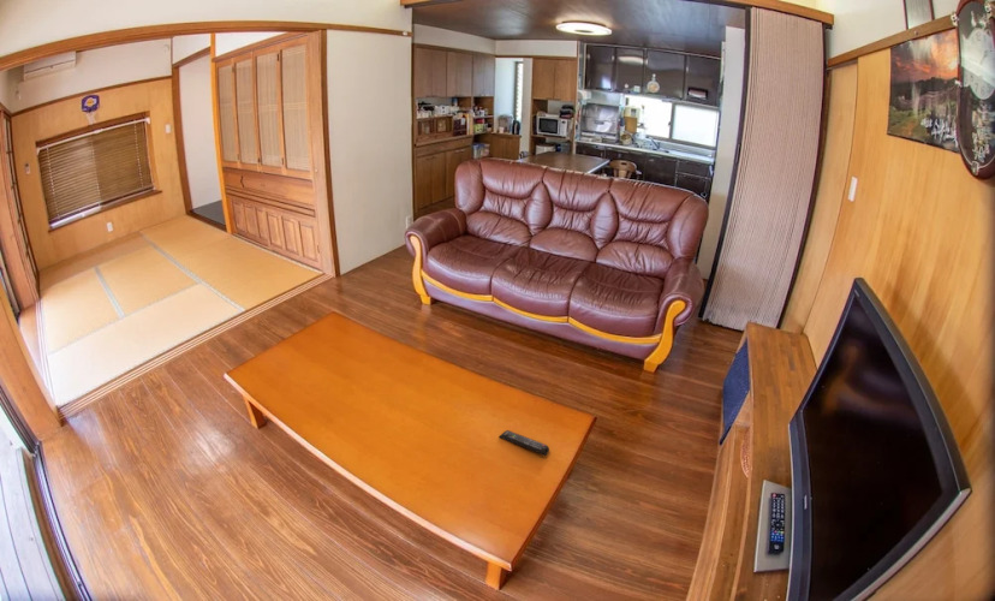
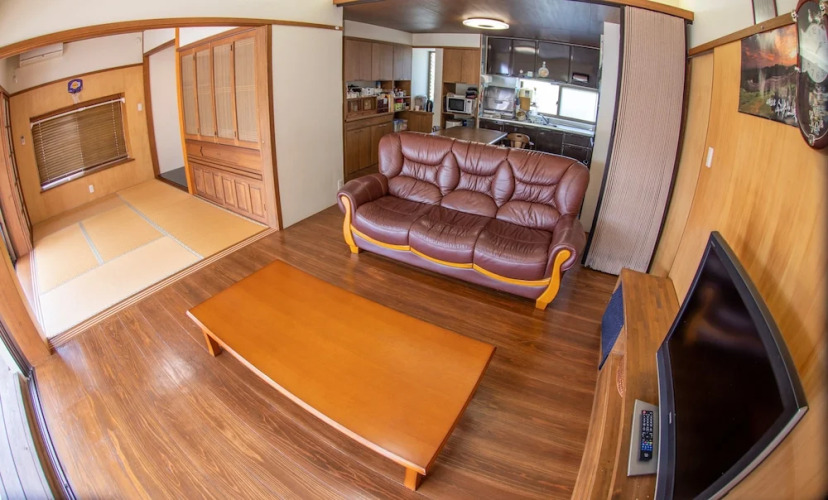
- remote control [498,429,550,457]
